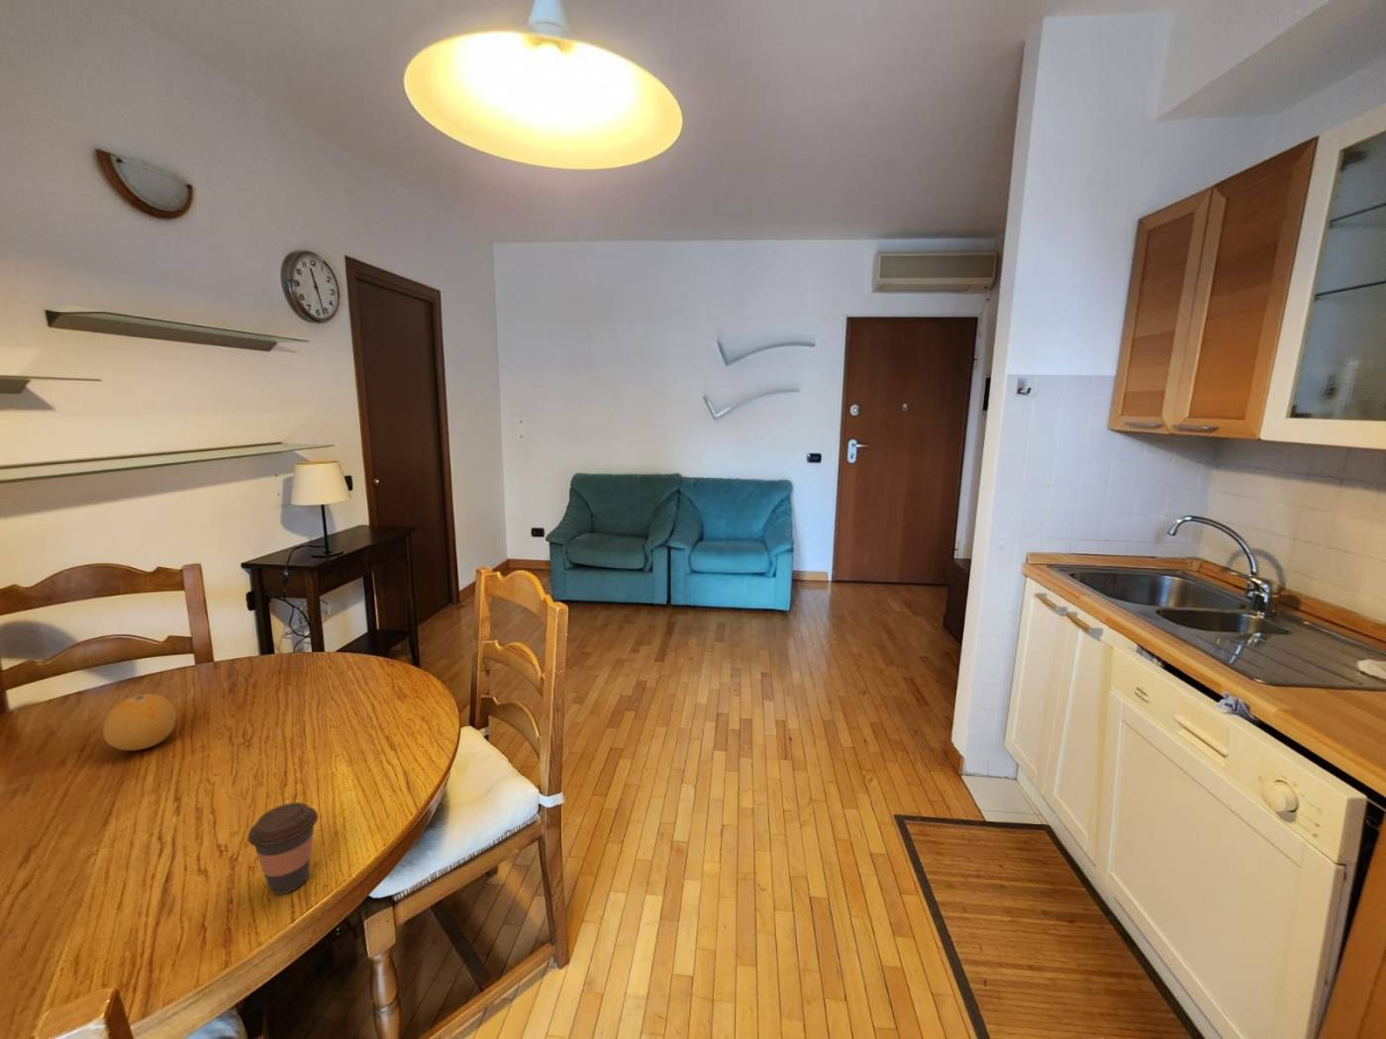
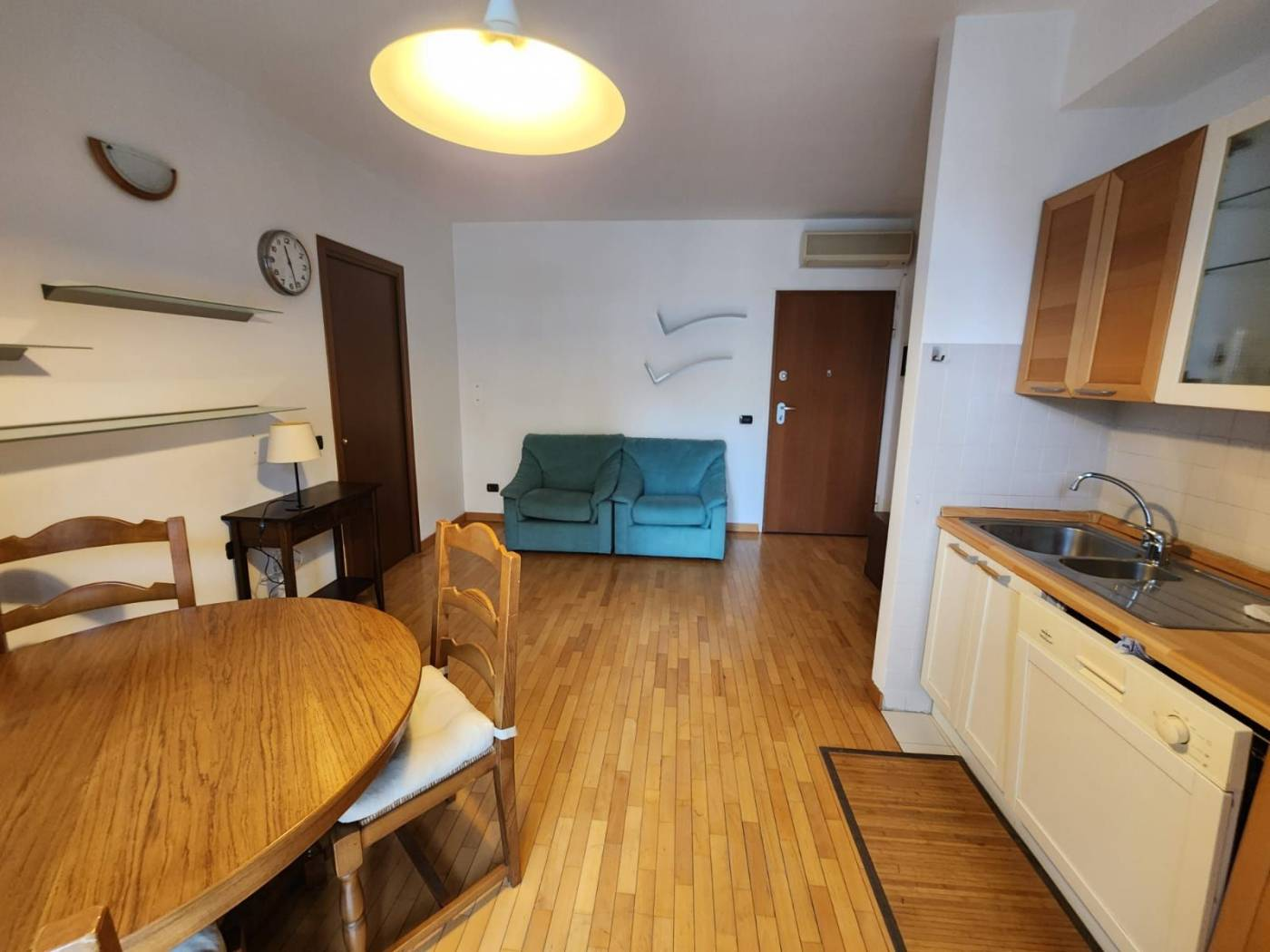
- fruit [101,693,177,751]
- coffee cup [247,801,319,896]
